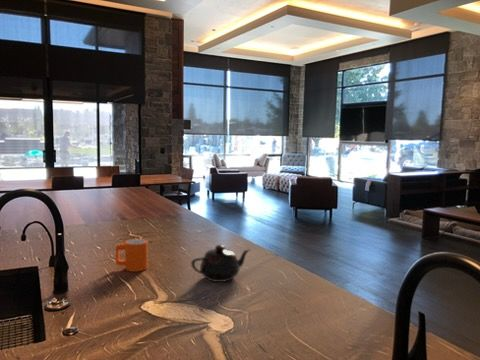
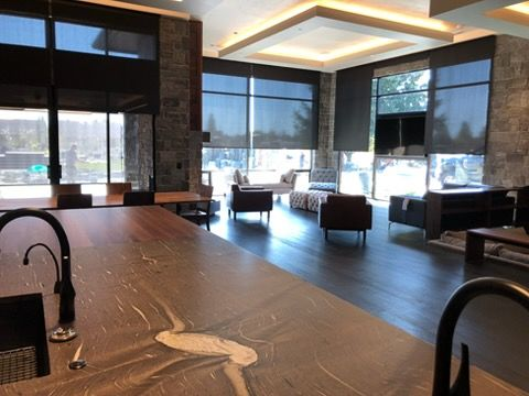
- teapot [190,244,251,283]
- mug [115,238,149,273]
